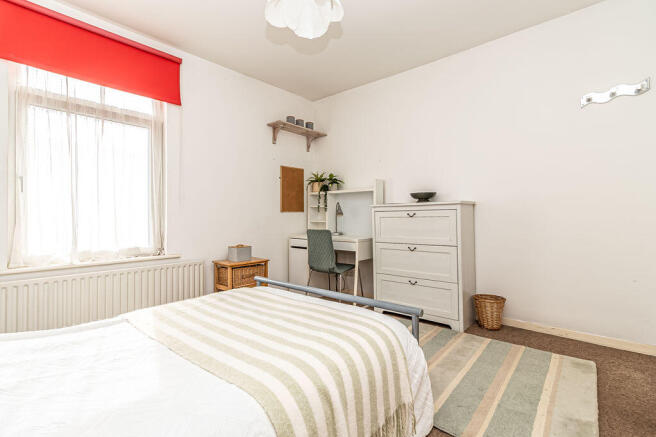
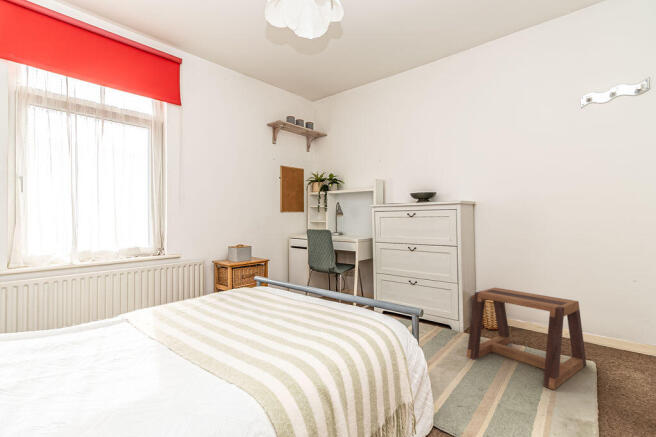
+ stool [466,287,587,391]
